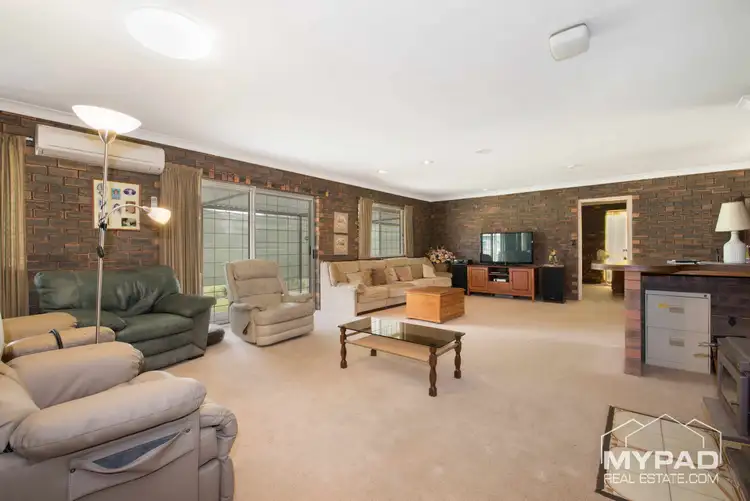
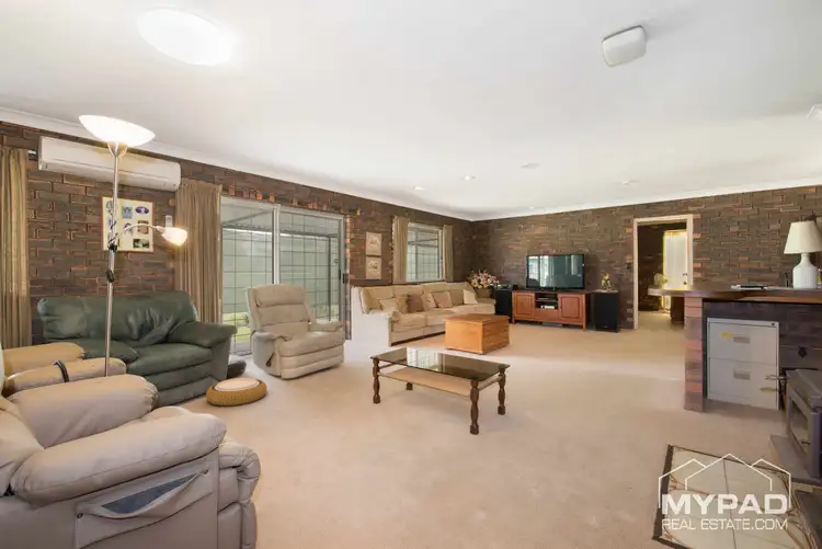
+ woven basket [205,377,267,407]
